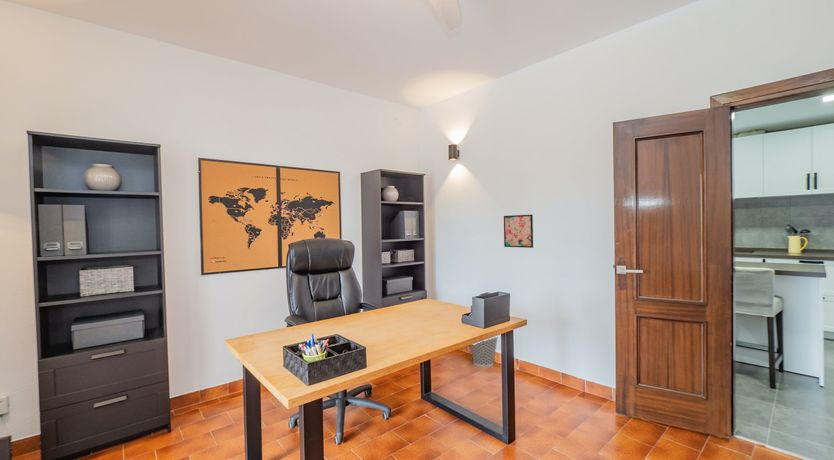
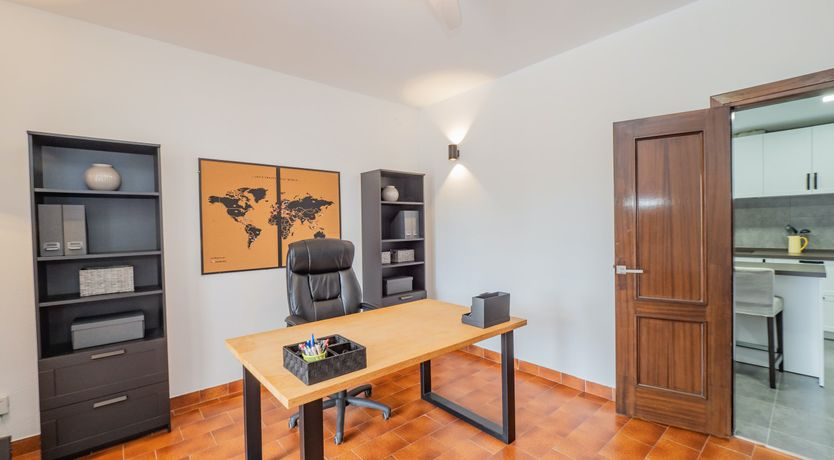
- wall art [503,214,534,249]
- wastebasket [469,336,498,368]
